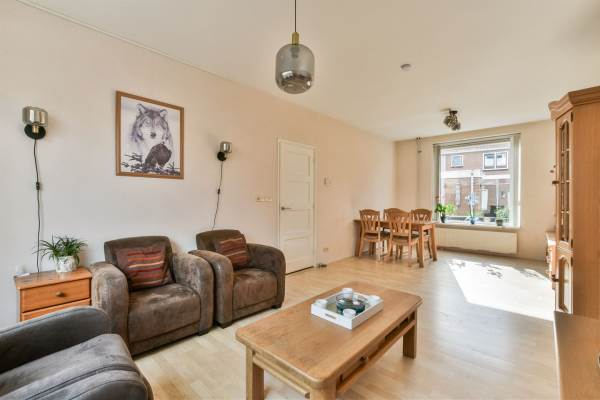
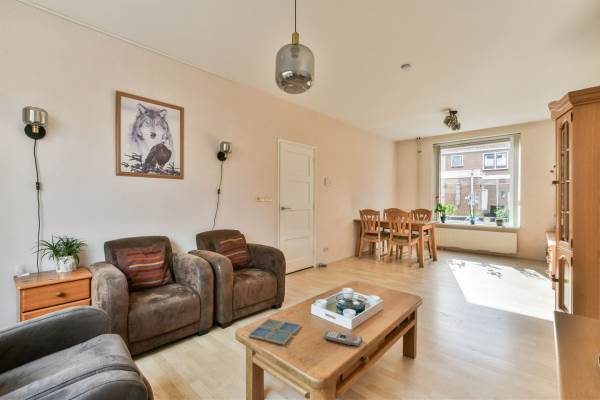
+ remote control [323,330,363,348]
+ drink coaster [247,318,302,346]
